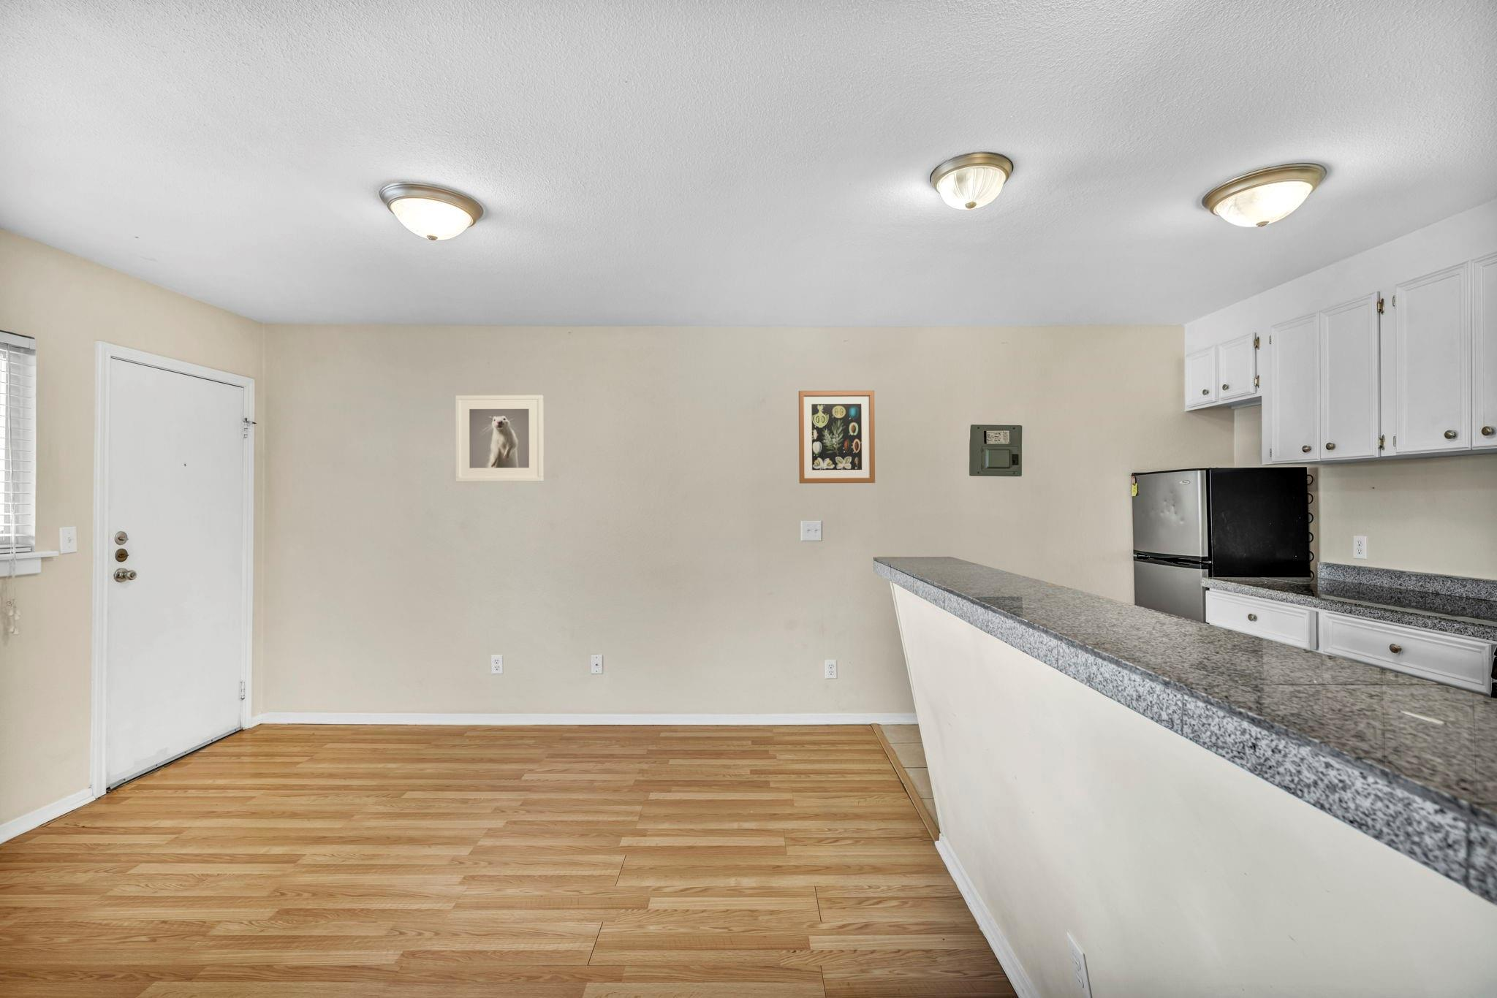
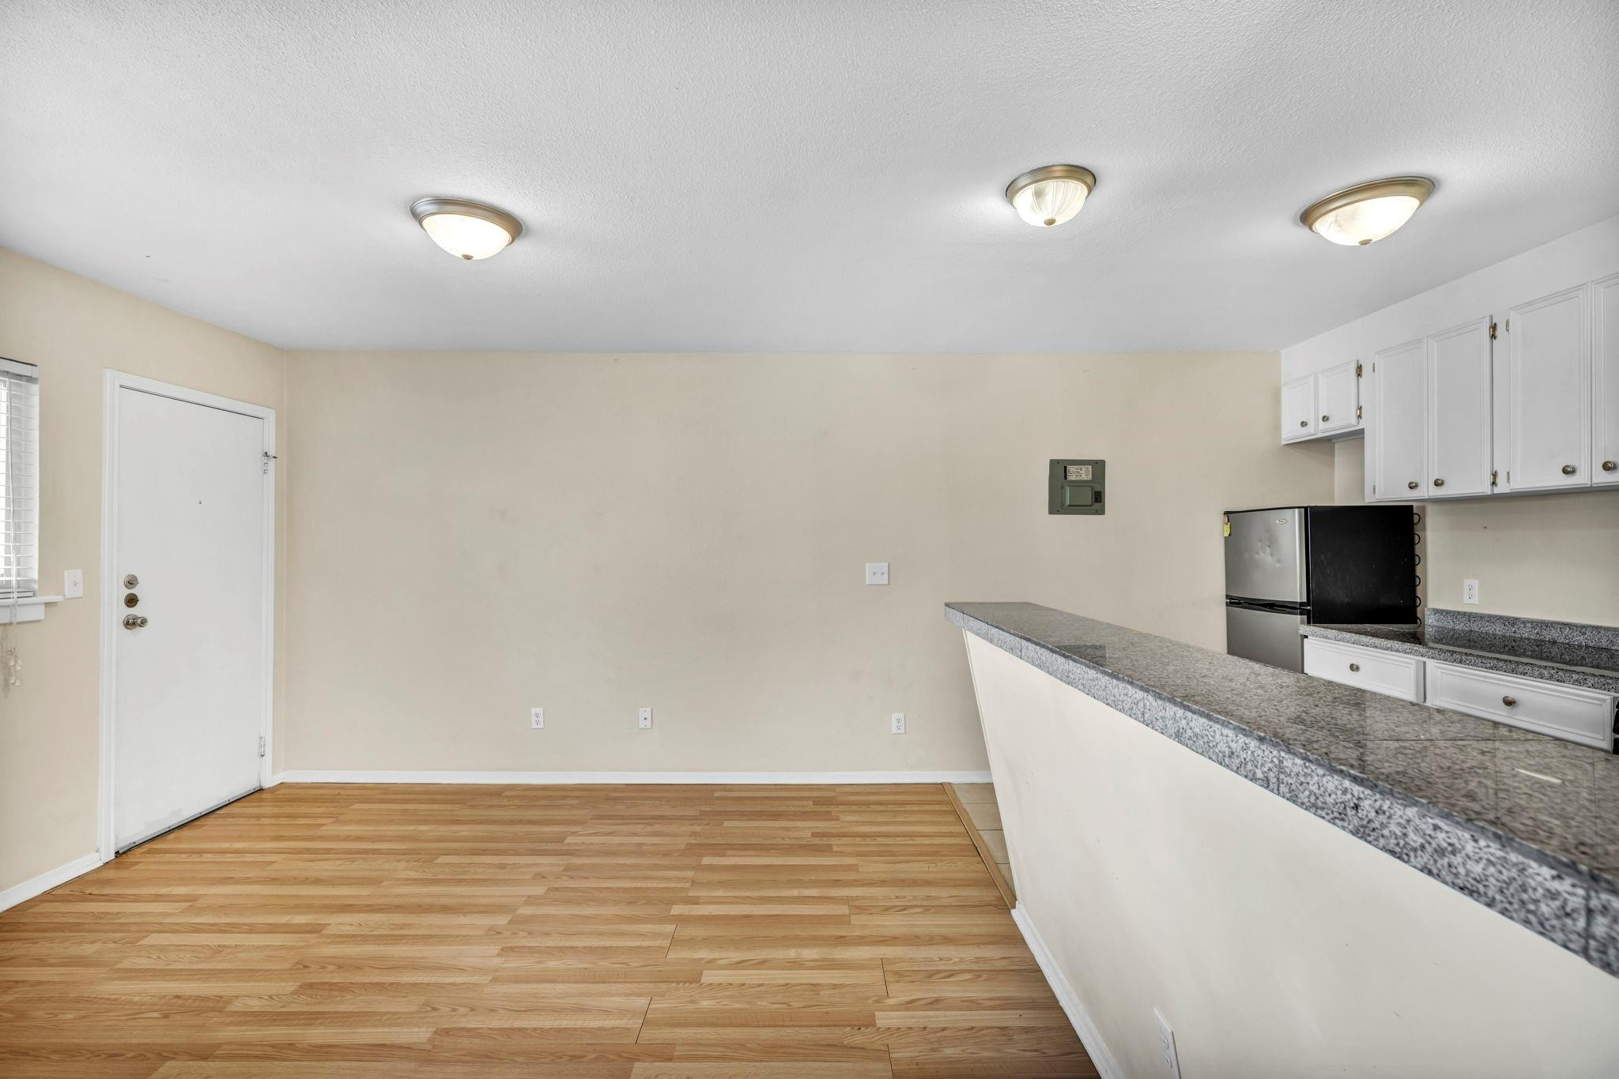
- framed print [454,394,545,482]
- wall art [799,390,875,485]
